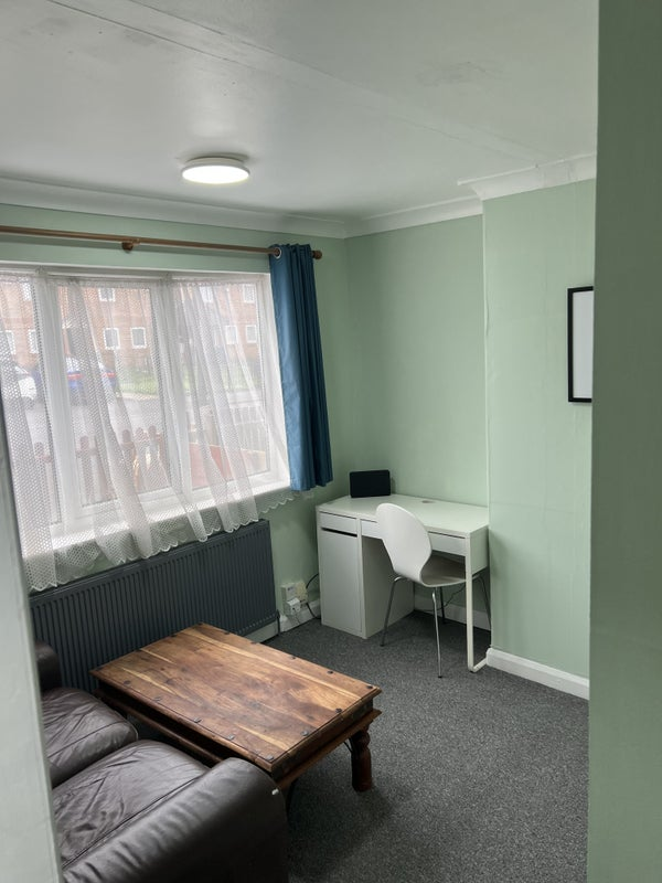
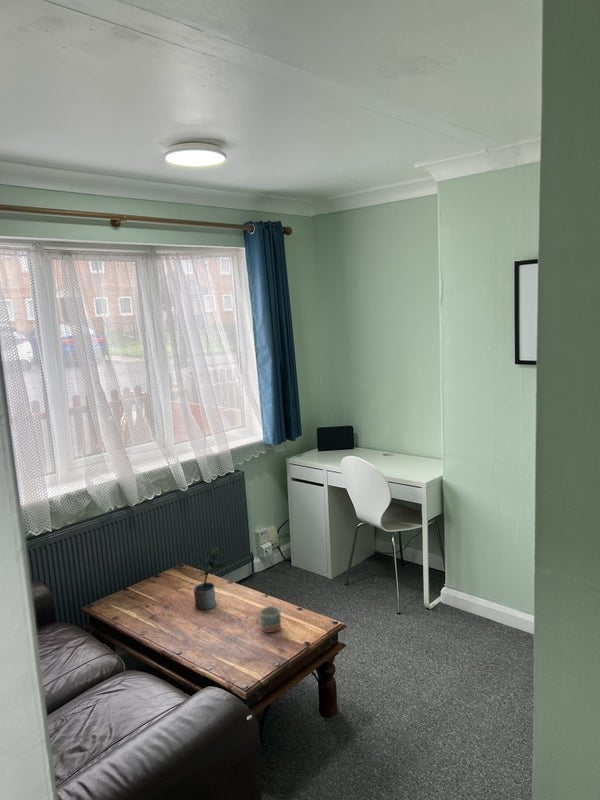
+ mug [255,605,282,634]
+ potted plant [192,546,225,611]
